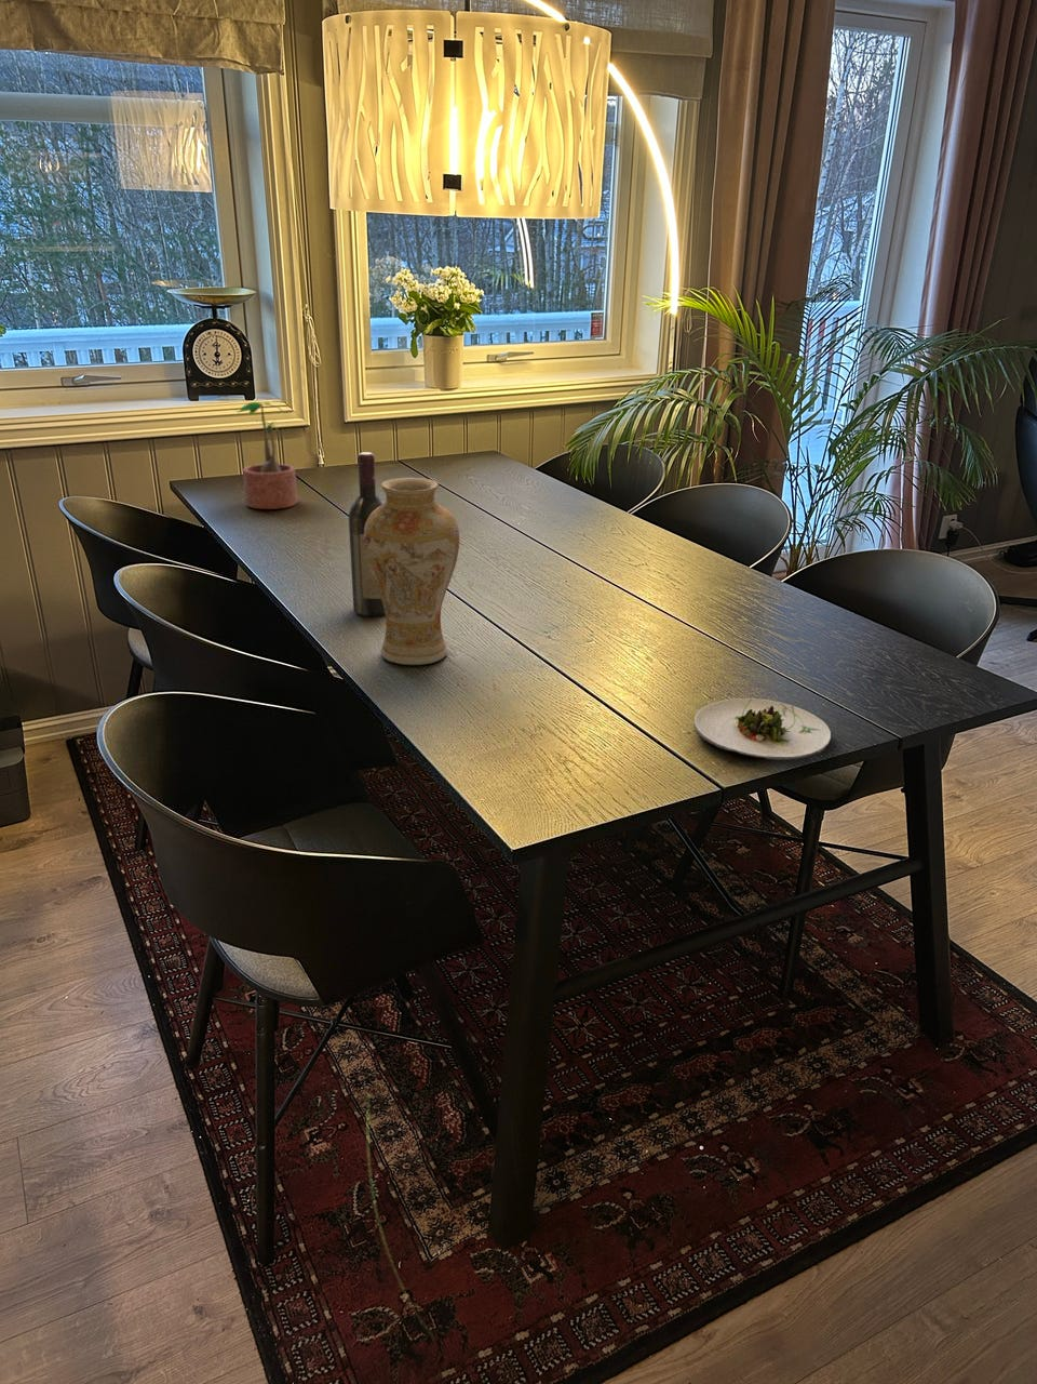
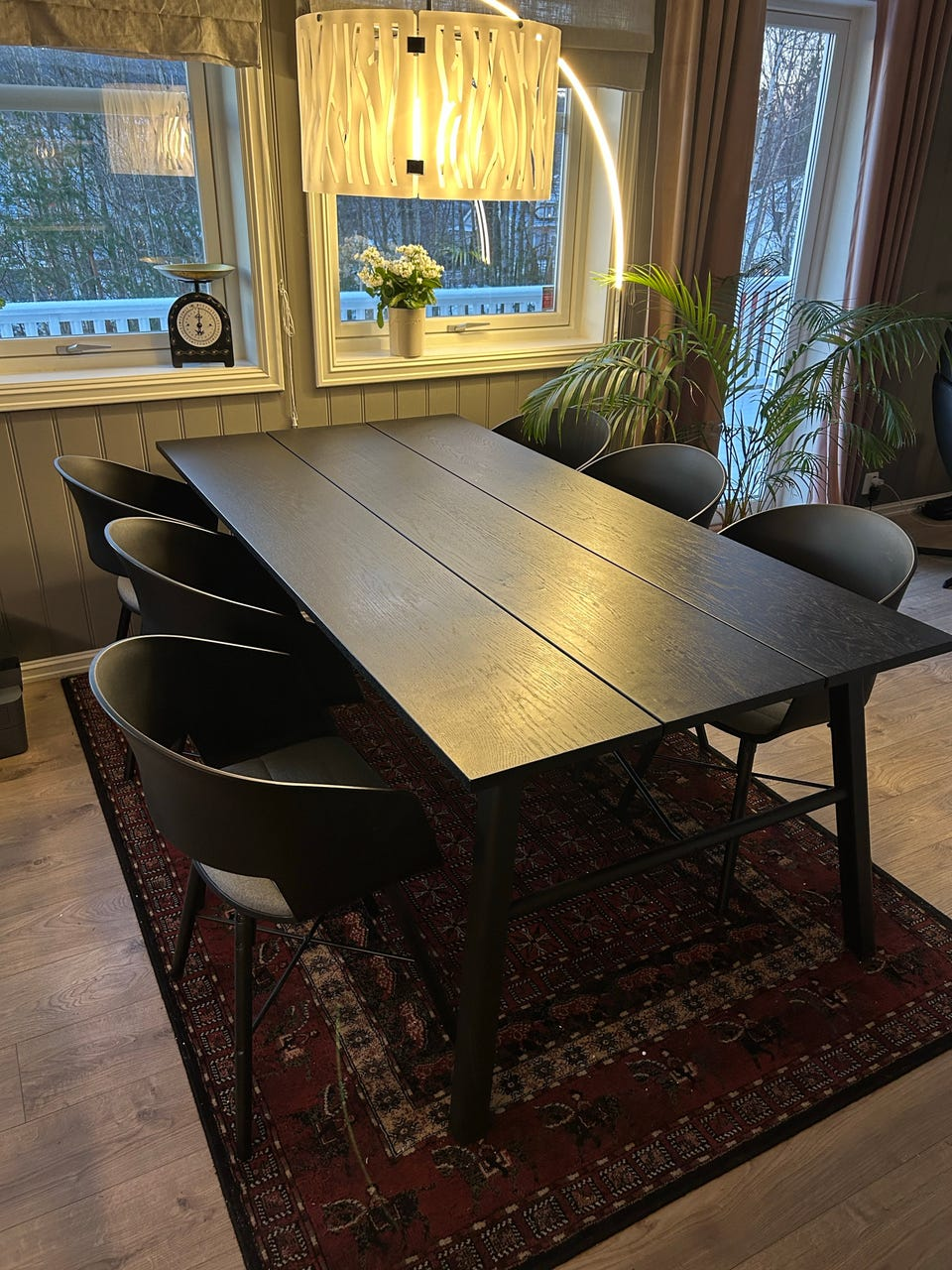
- wine bottle [347,451,386,618]
- vase [364,477,460,666]
- salad plate [693,697,832,762]
- potted plant [233,401,298,510]
